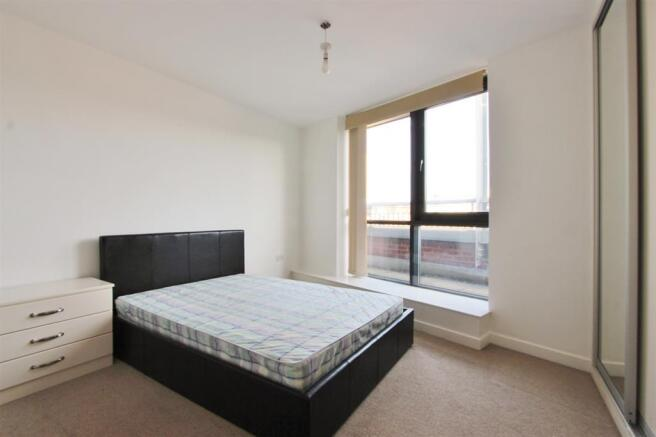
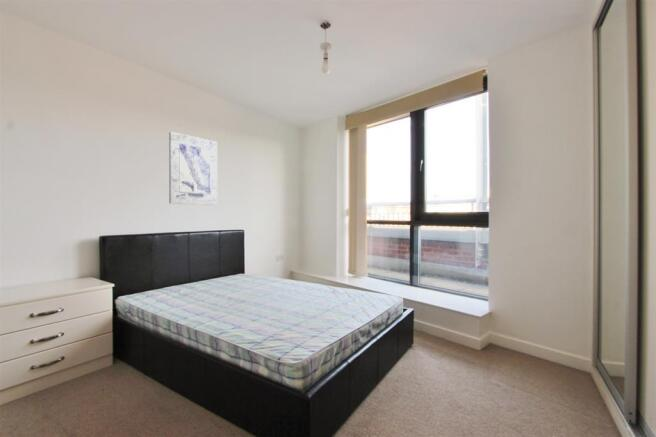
+ wall art [168,131,218,206]
